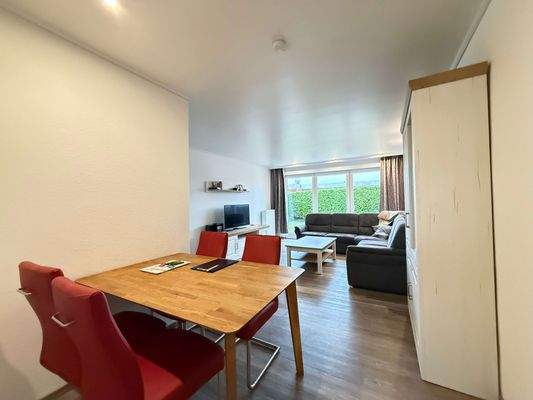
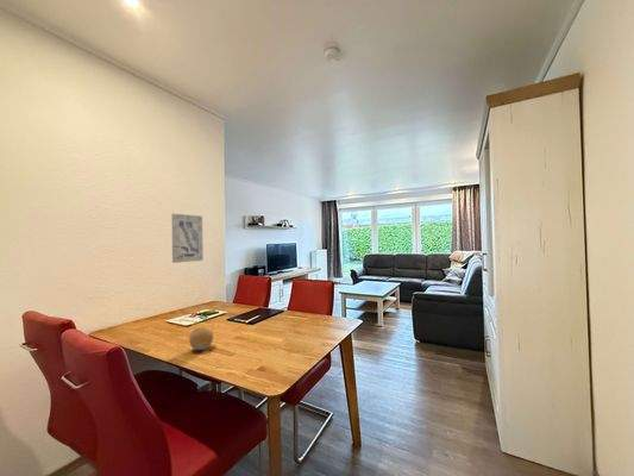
+ fruit [188,326,214,351]
+ wall art [171,213,205,264]
